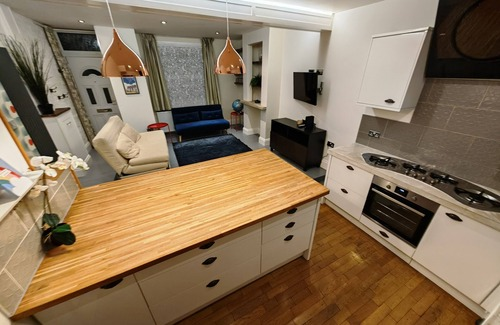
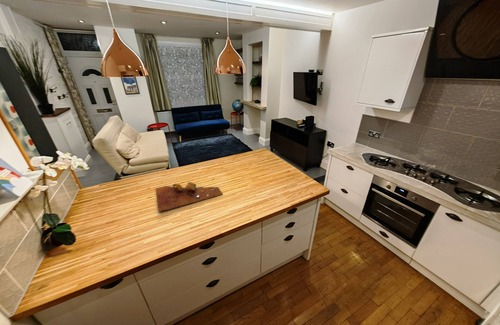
+ cutting board [155,181,223,212]
